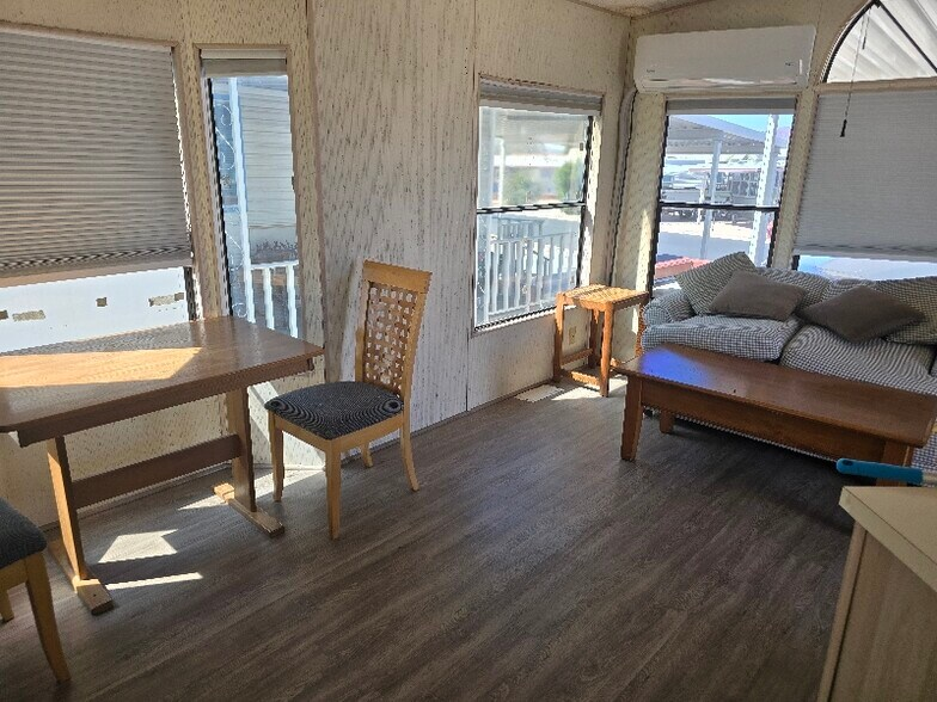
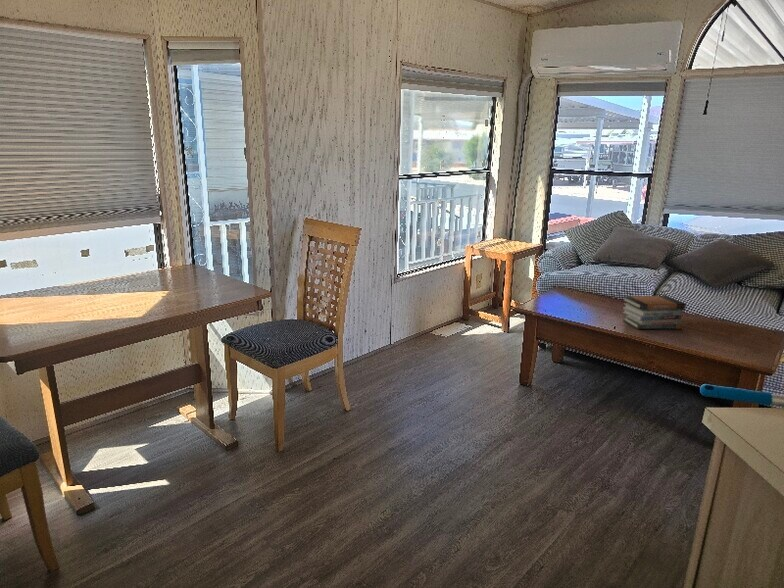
+ book stack [621,295,687,330]
